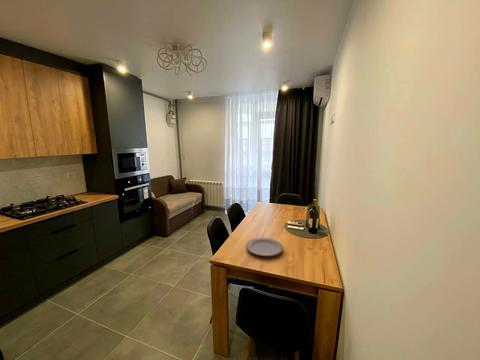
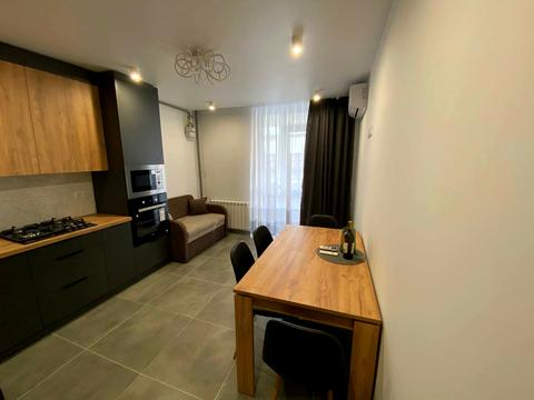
- plate [245,237,284,257]
